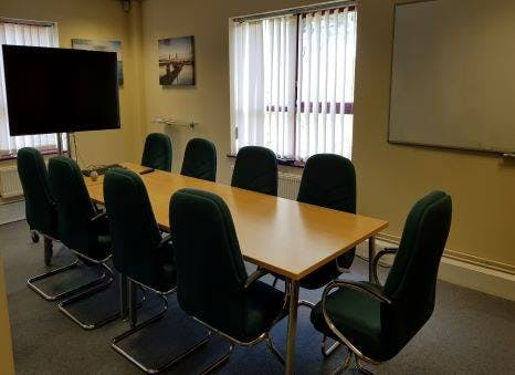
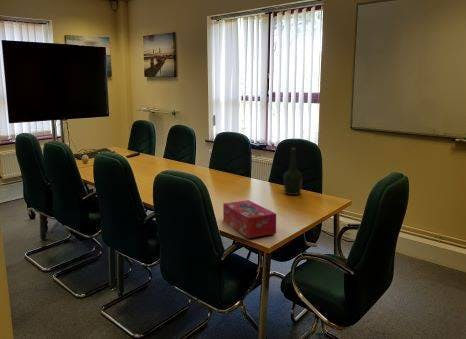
+ tissue box [222,199,277,239]
+ bottle [282,147,303,196]
